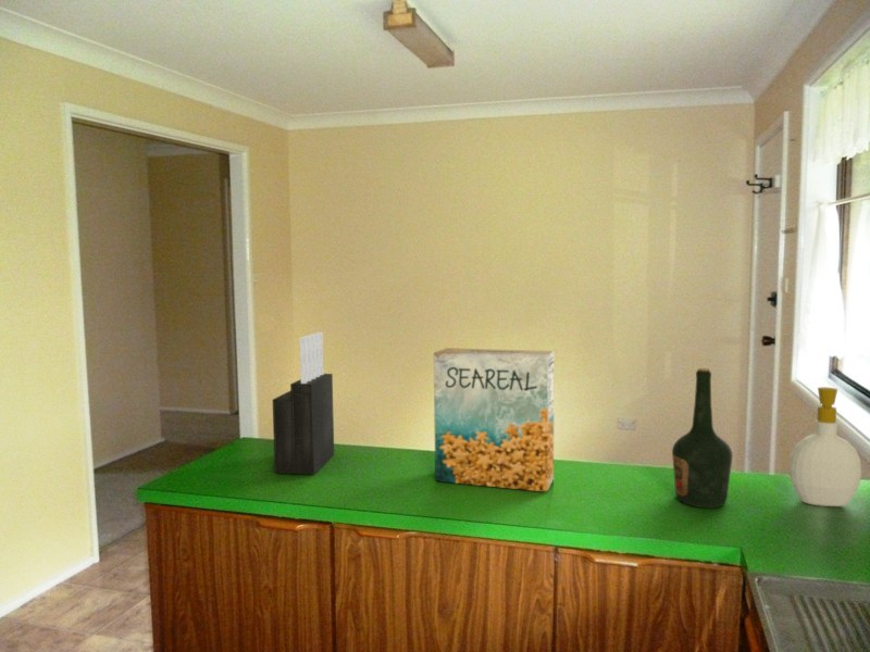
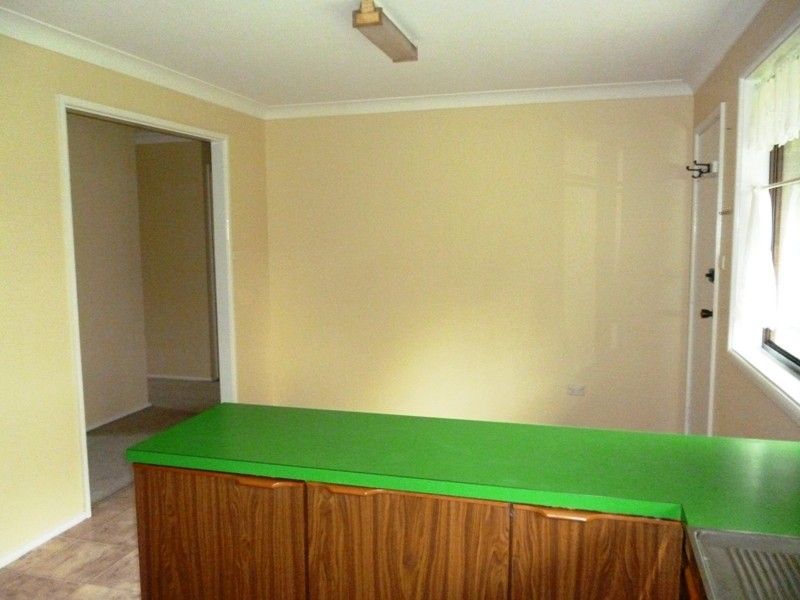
- soap bottle [787,386,862,507]
- bottle [671,367,734,509]
- knife block [272,331,335,476]
- cereal box [433,347,555,493]
